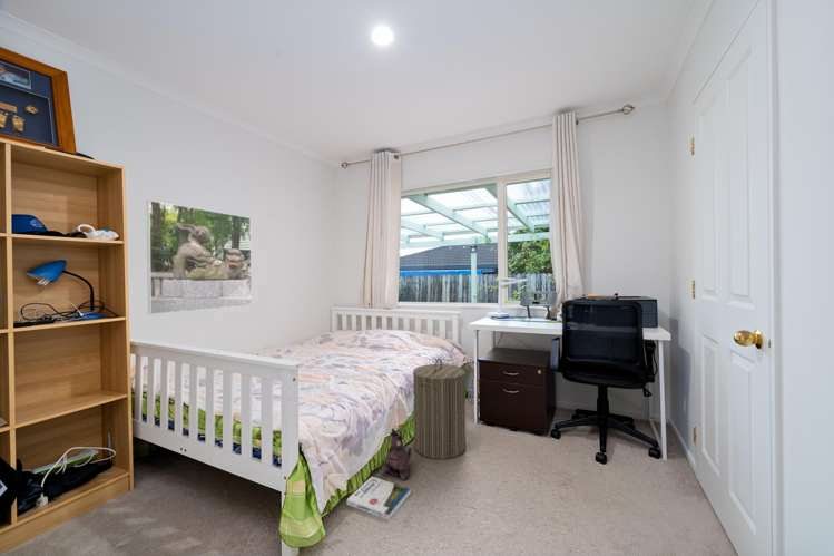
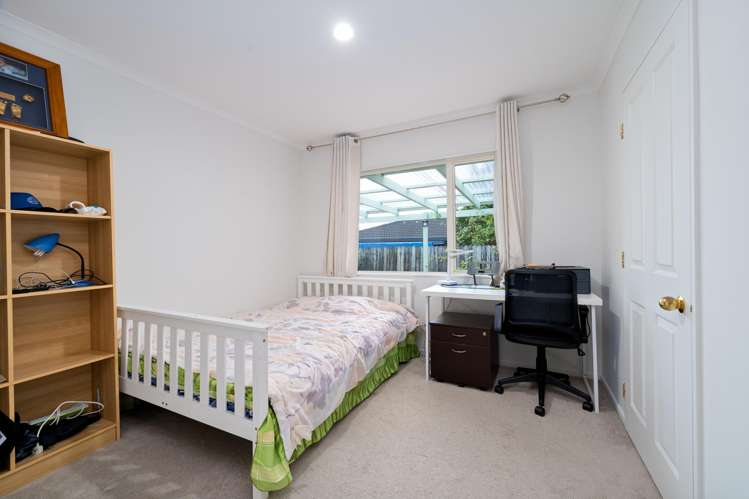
- laundry hamper [412,358,467,460]
- plush toy [381,427,412,481]
- book [346,476,412,521]
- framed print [146,199,253,315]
